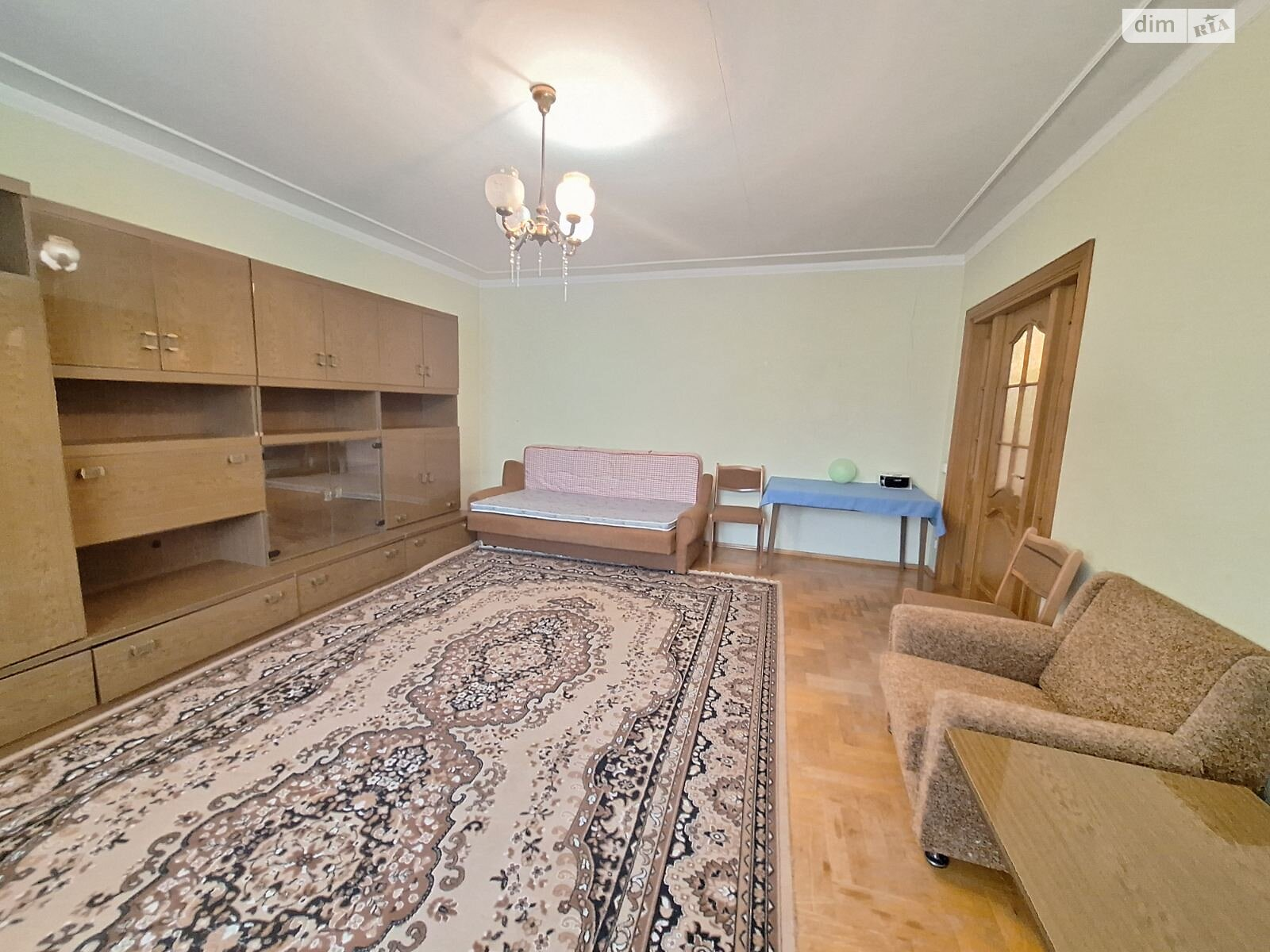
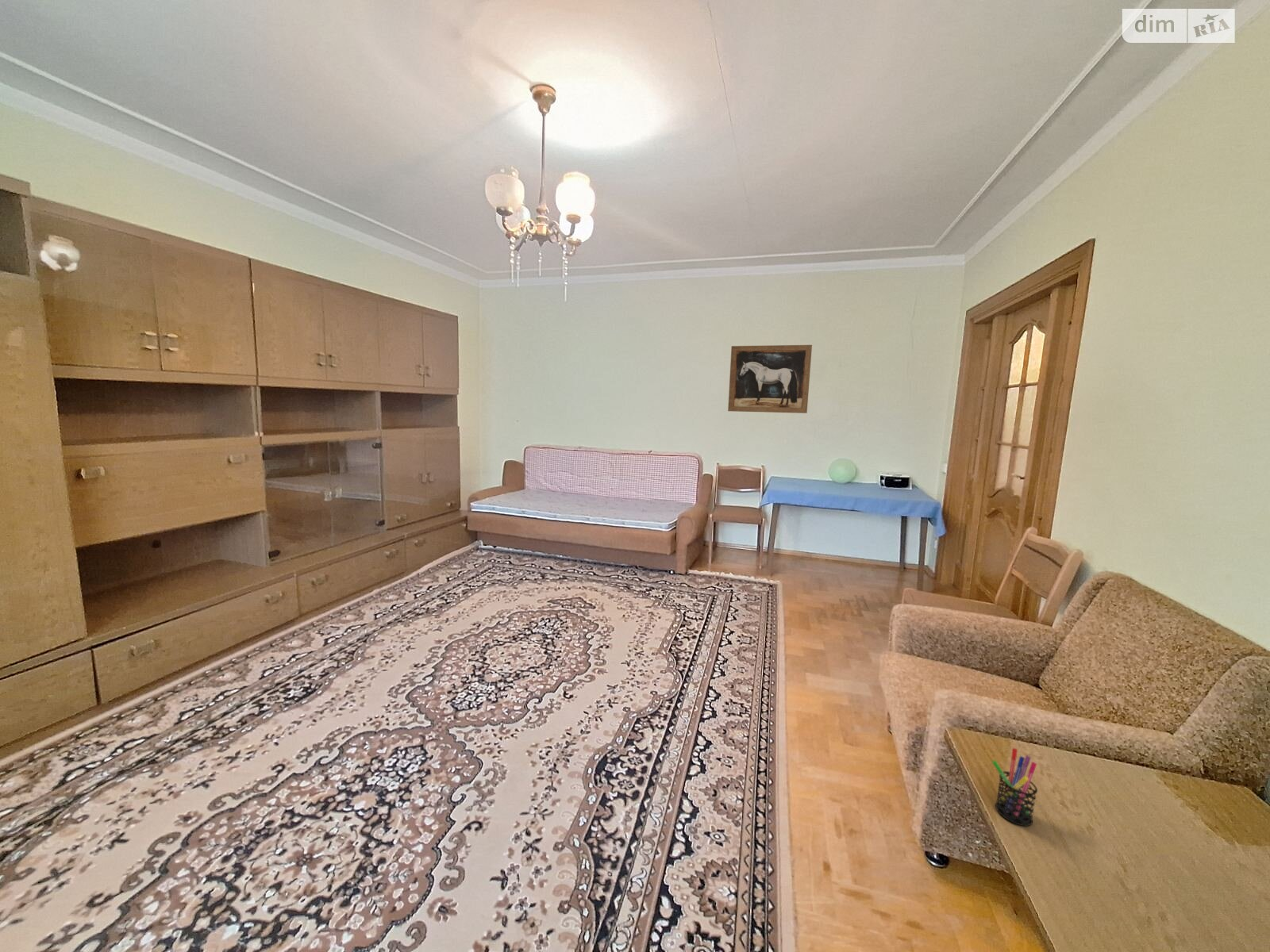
+ wall art [727,344,813,414]
+ pen holder [991,747,1038,827]
